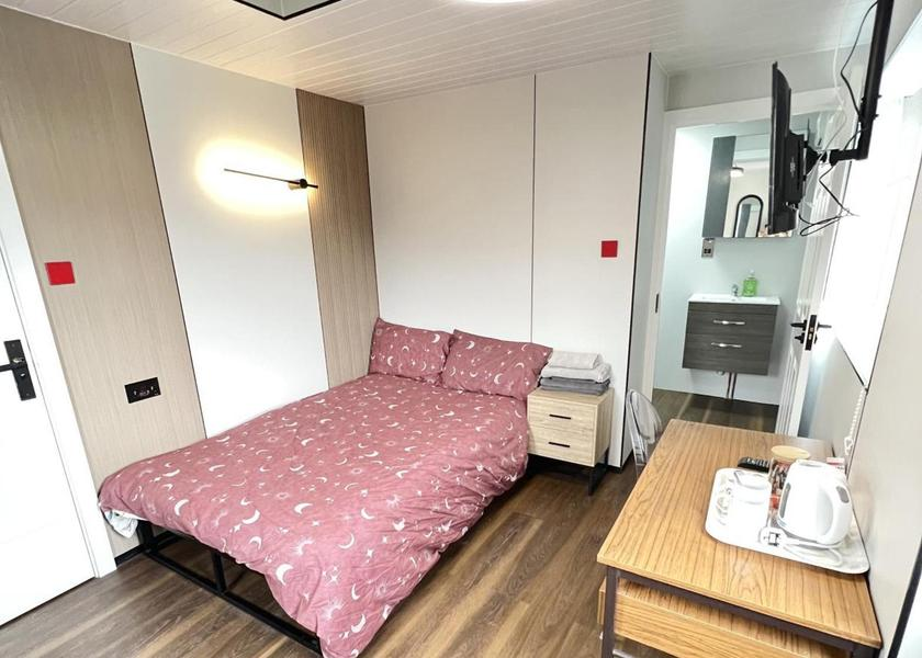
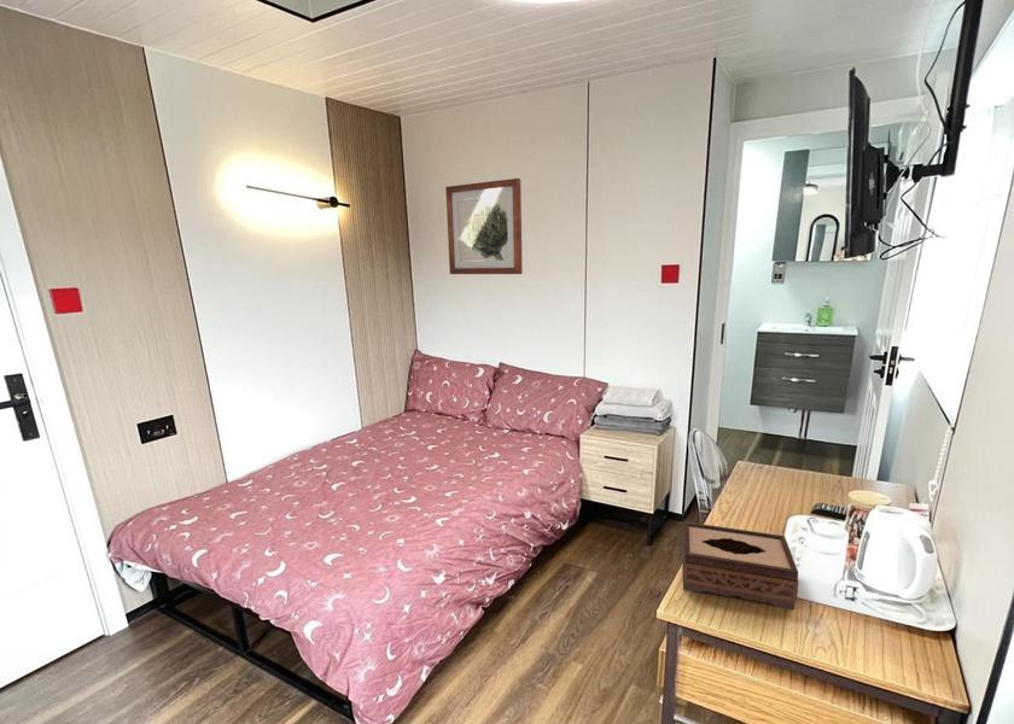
+ wall art [444,177,524,275]
+ tissue box [681,520,800,611]
